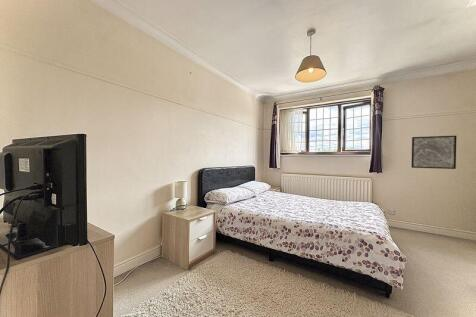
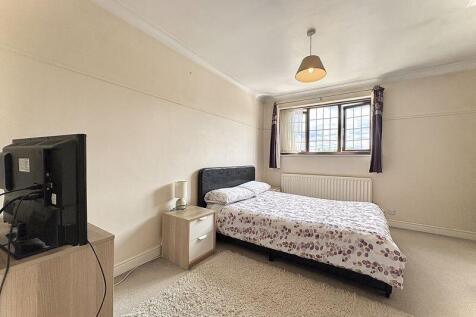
- wall art [411,135,458,170]
